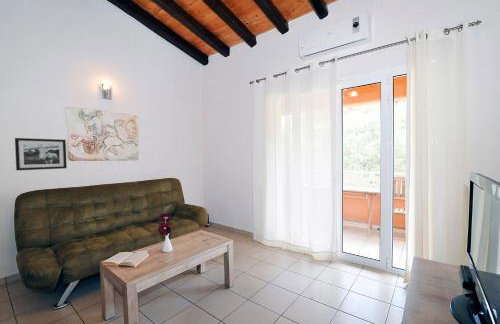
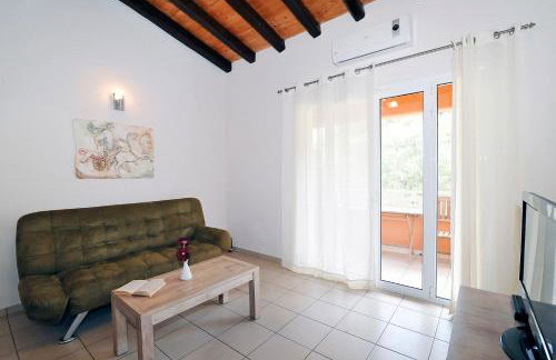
- picture frame [14,137,68,171]
